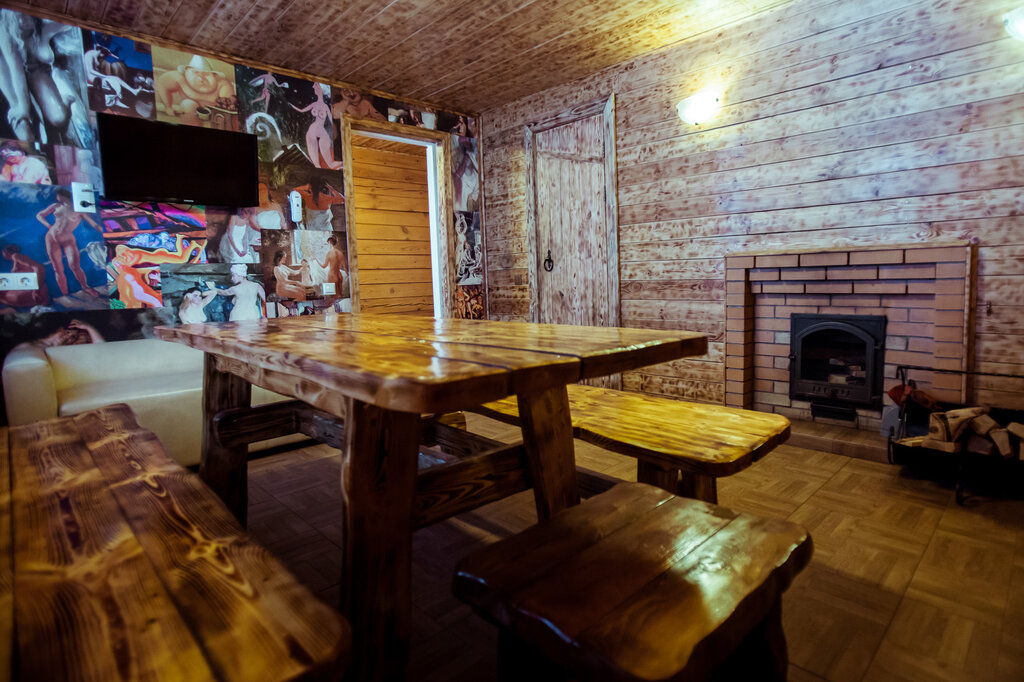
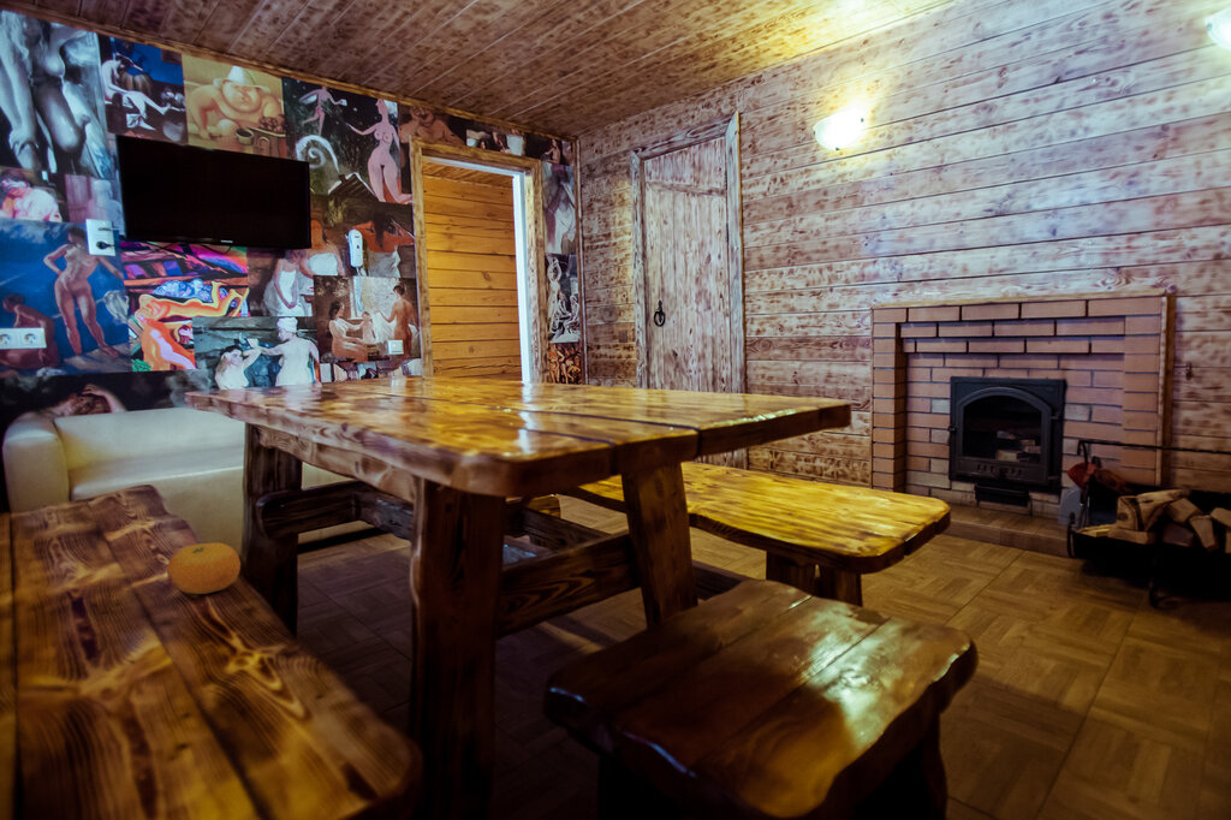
+ fruit [166,541,242,595]
